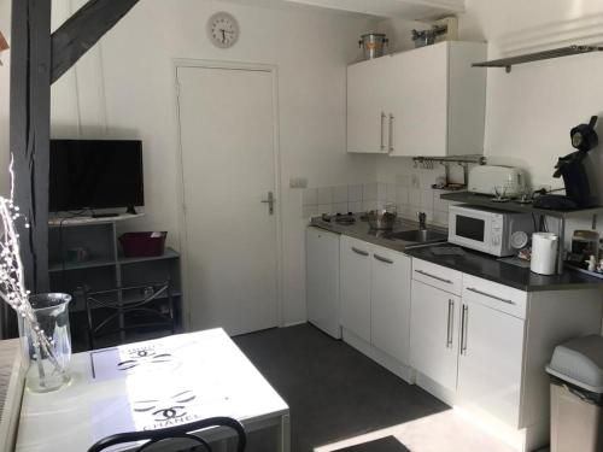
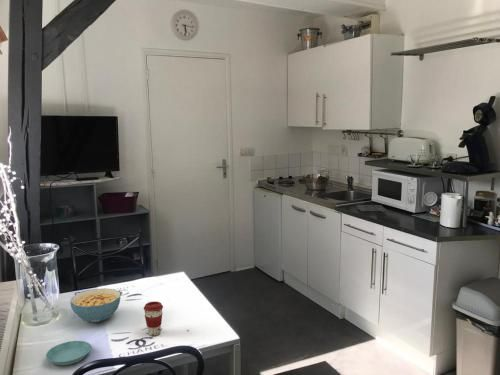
+ saucer [45,340,92,366]
+ cereal bowl [69,287,122,323]
+ coffee cup [143,301,164,337]
